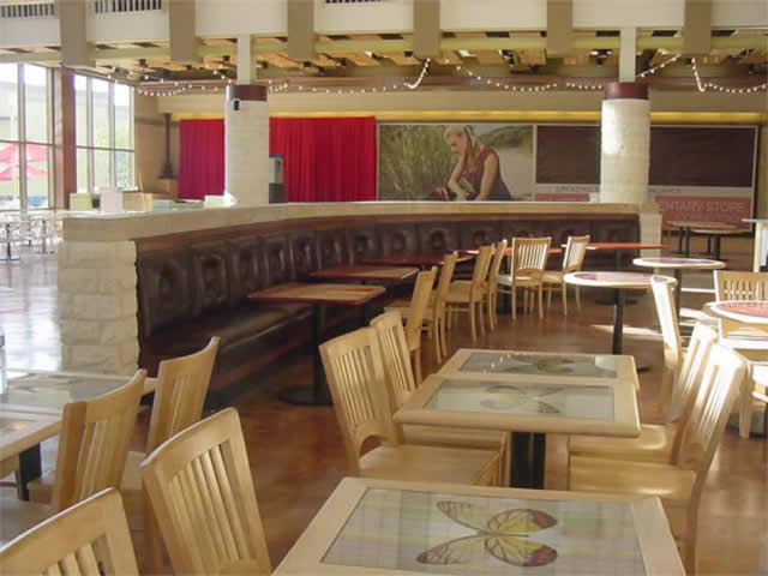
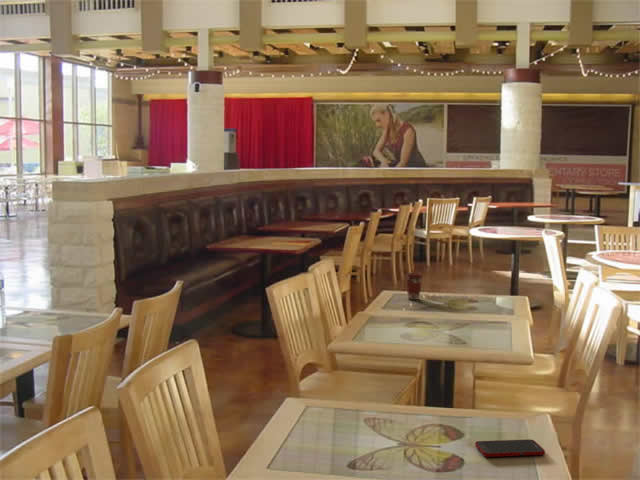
+ coffee cup [404,272,424,301]
+ cell phone [474,439,546,458]
